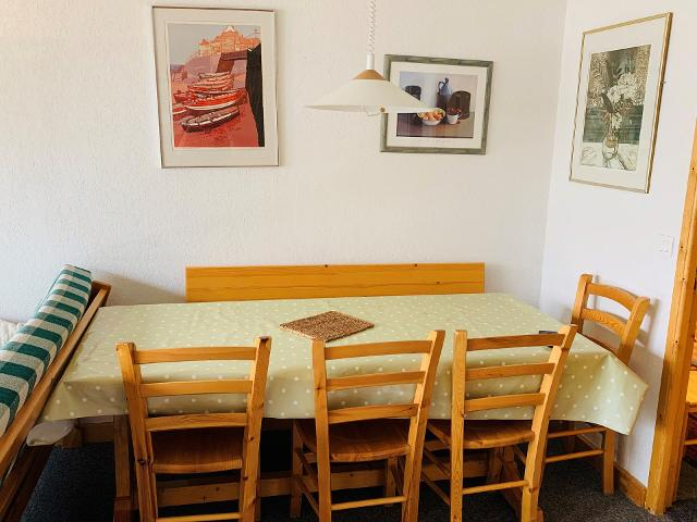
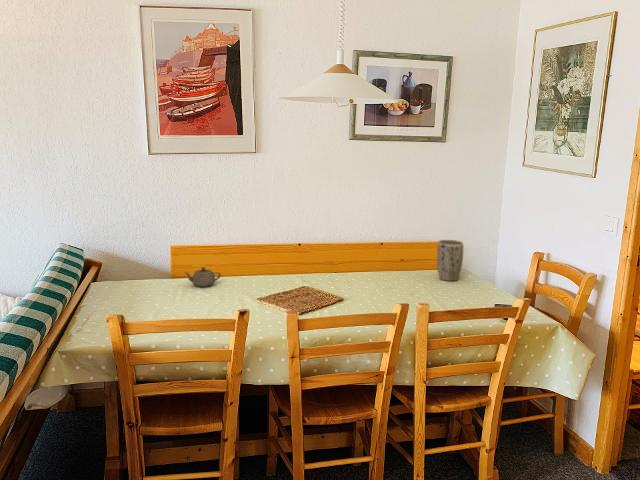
+ teapot [183,266,222,288]
+ plant pot [436,239,464,282]
